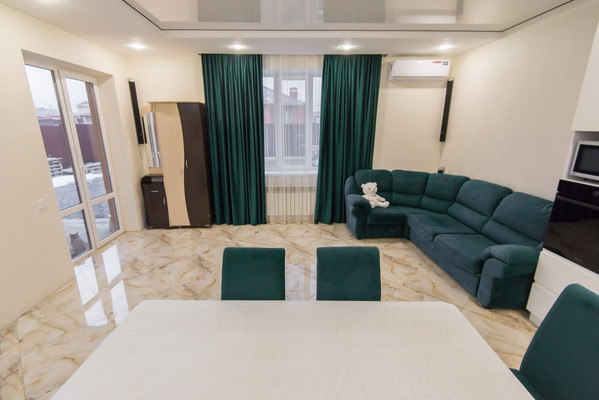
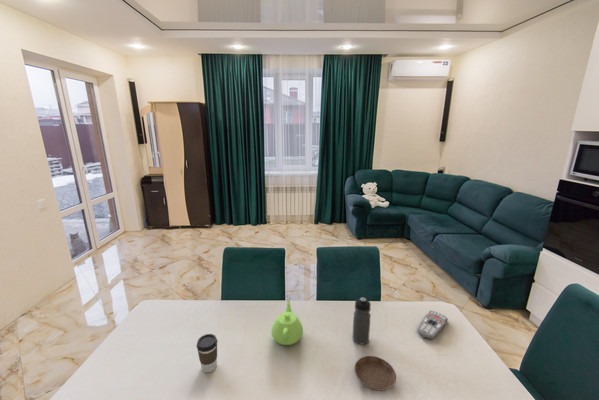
+ water bottle [351,296,372,345]
+ teapot [270,299,304,346]
+ remote control [416,310,449,340]
+ coffee cup [196,333,219,374]
+ saucer [354,355,397,392]
